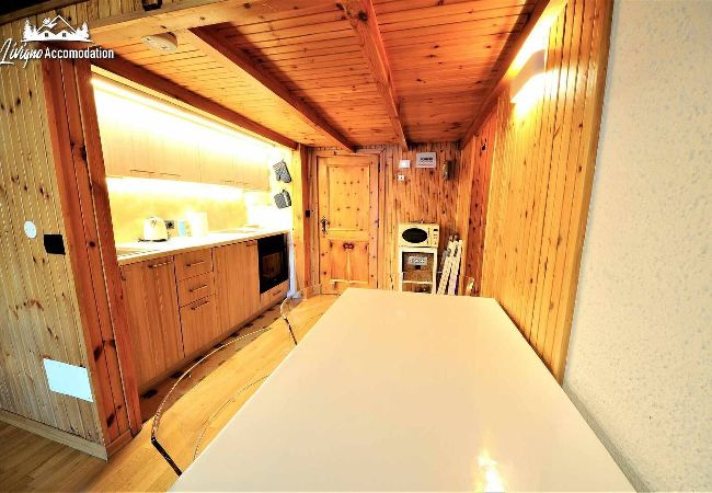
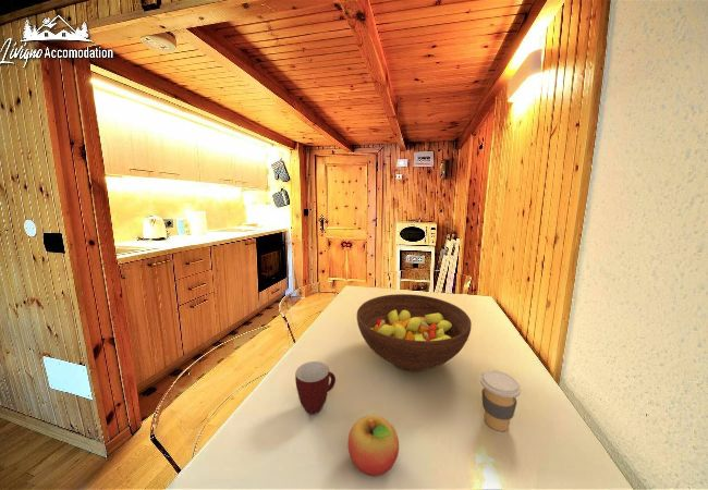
+ mug [294,360,337,415]
+ coffee cup [479,369,522,432]
+ fruit bowl [356,293,473,372]
+ fruit [346,415,400,477]
